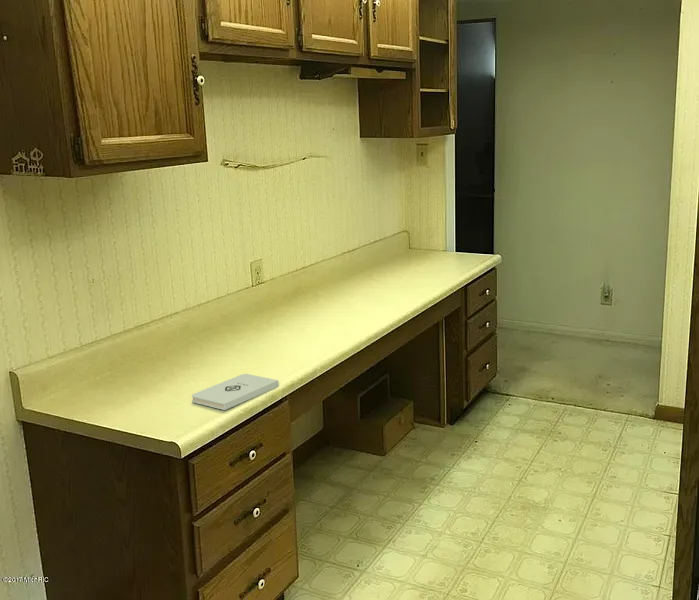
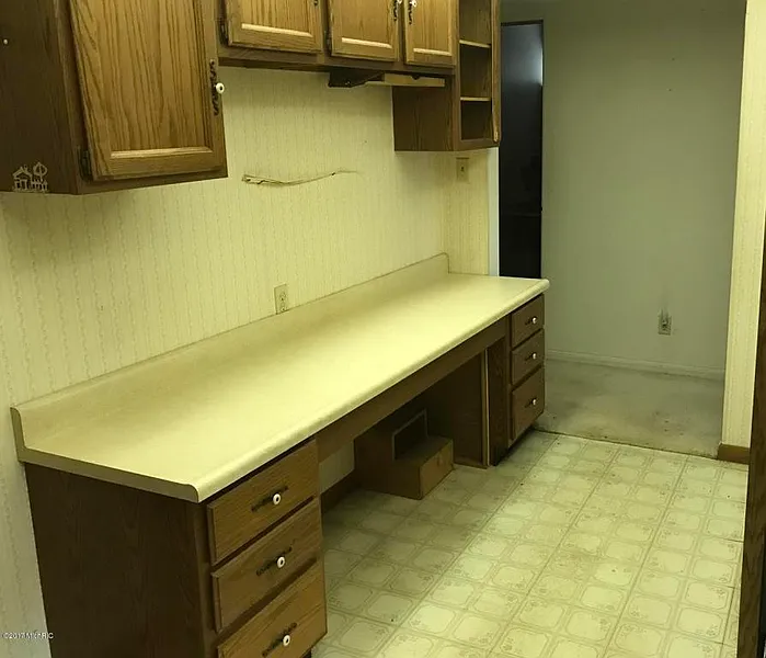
- notepad [191,373,280,411]
